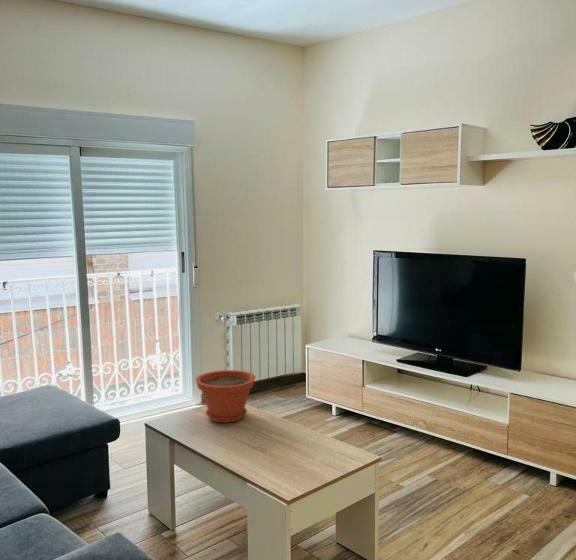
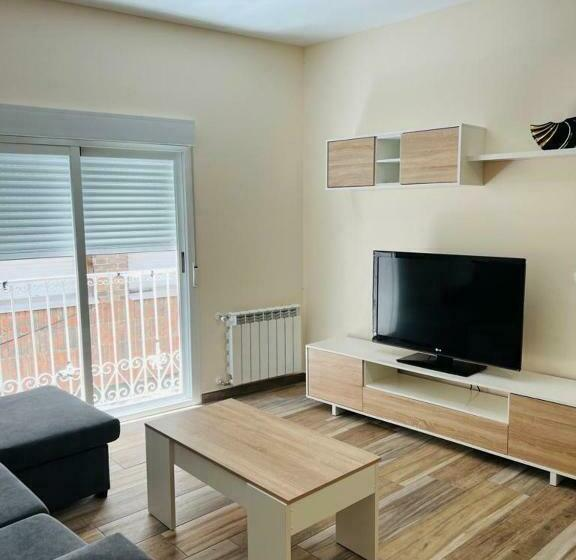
- plant pot [194,369,257,424]
